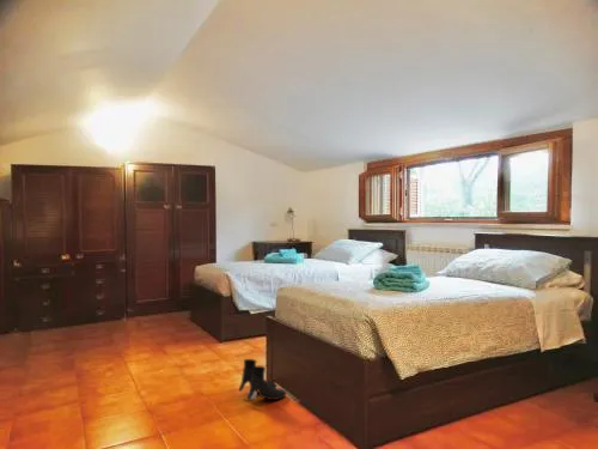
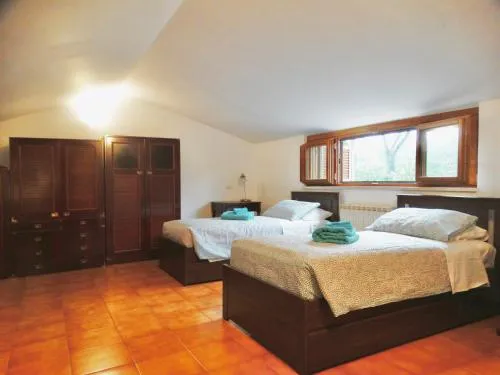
- boots [238,358,288,401]
